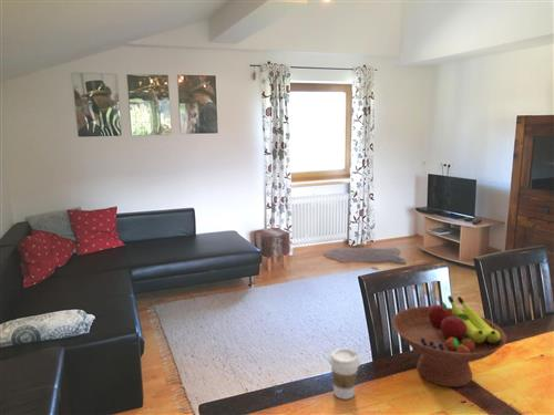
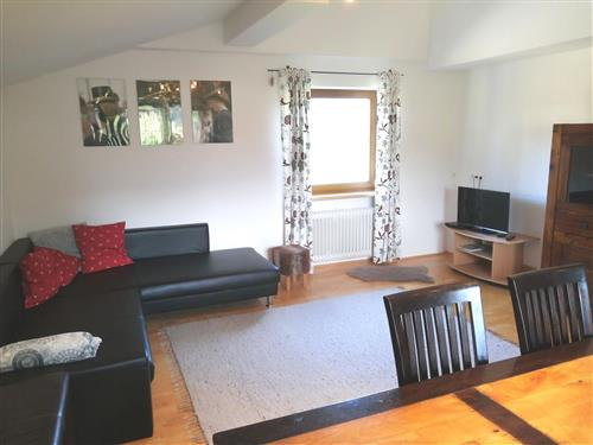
- coffee cup [328,347,361,401]
- fruit bowl [391,294,507,388]
